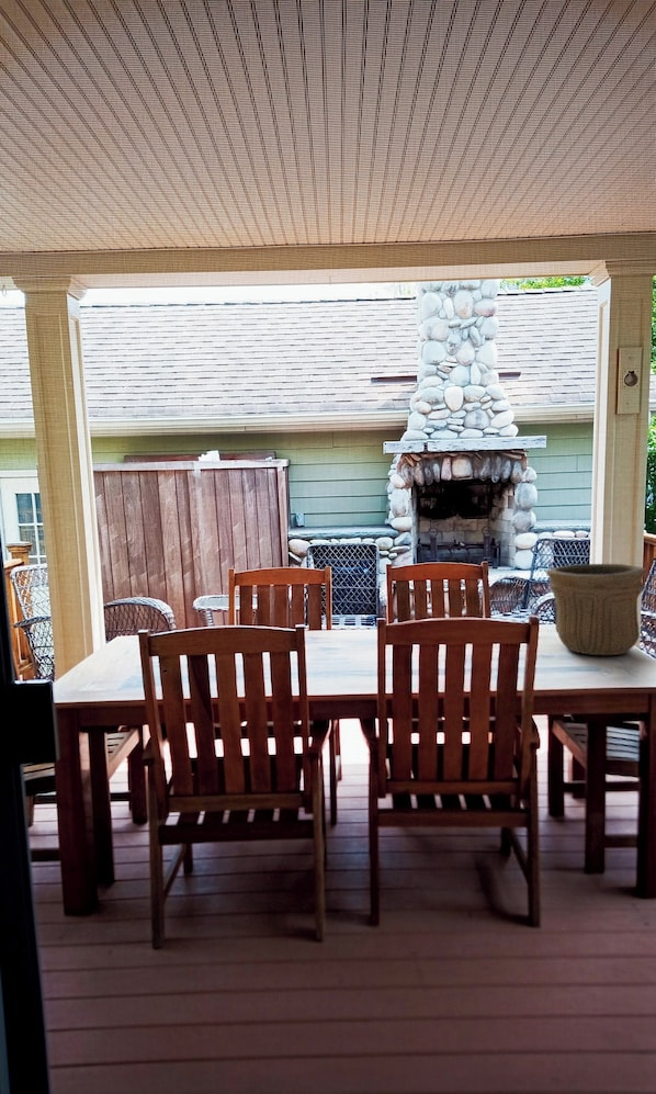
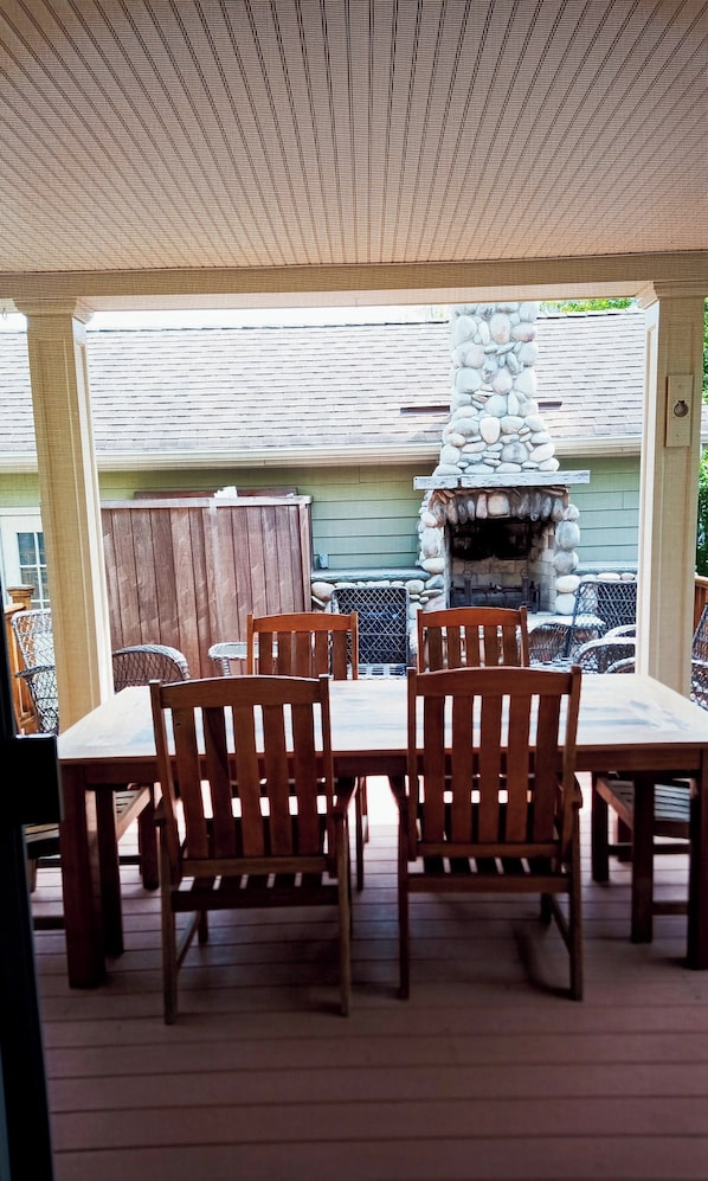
- flower pot [545,563,648,656]
